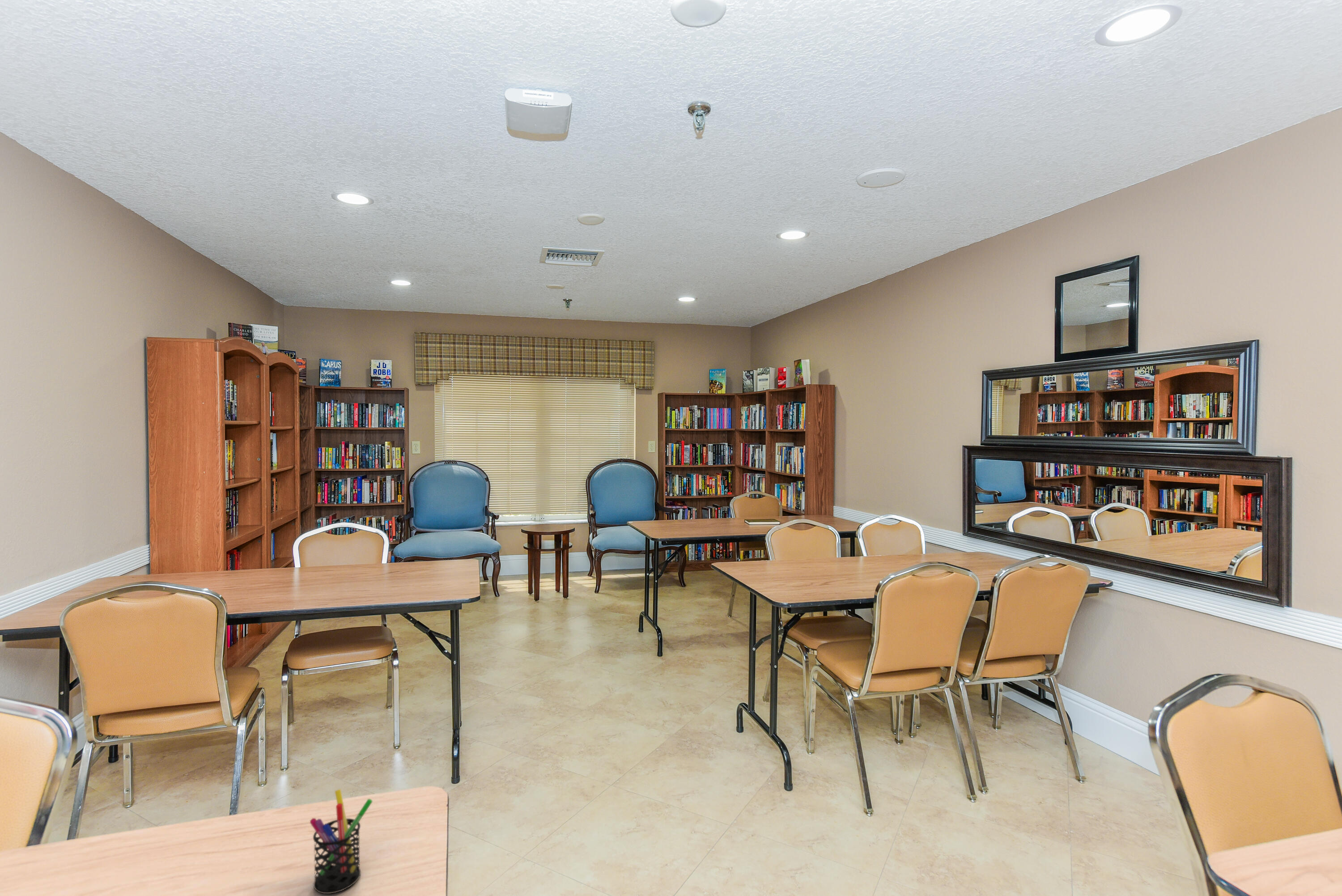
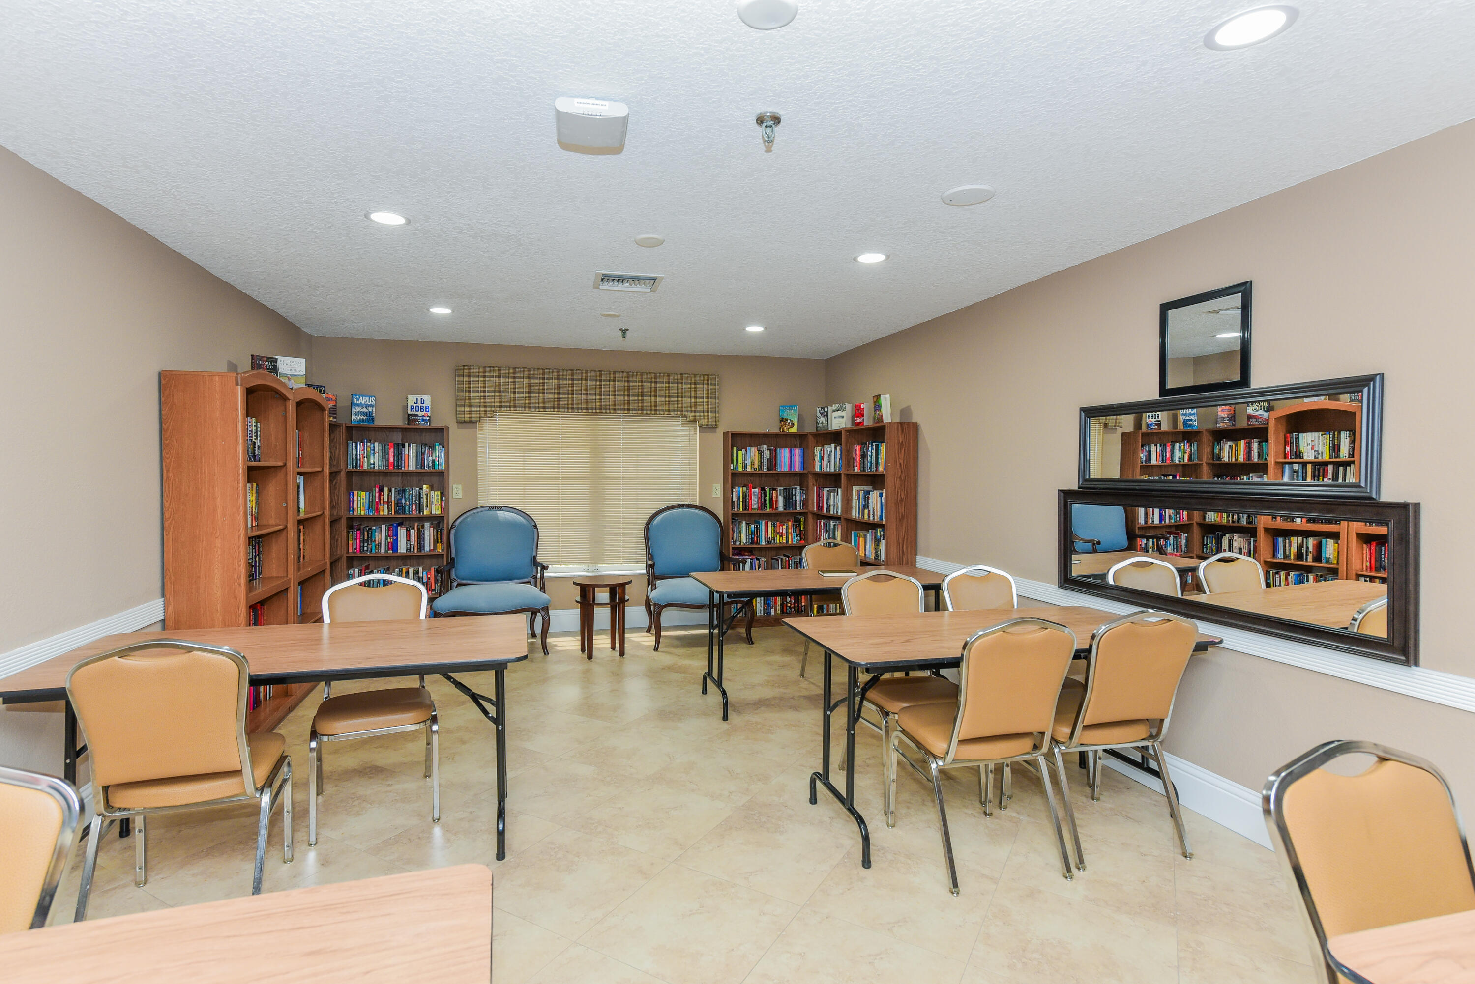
- pen holder [310,789,373,894]
